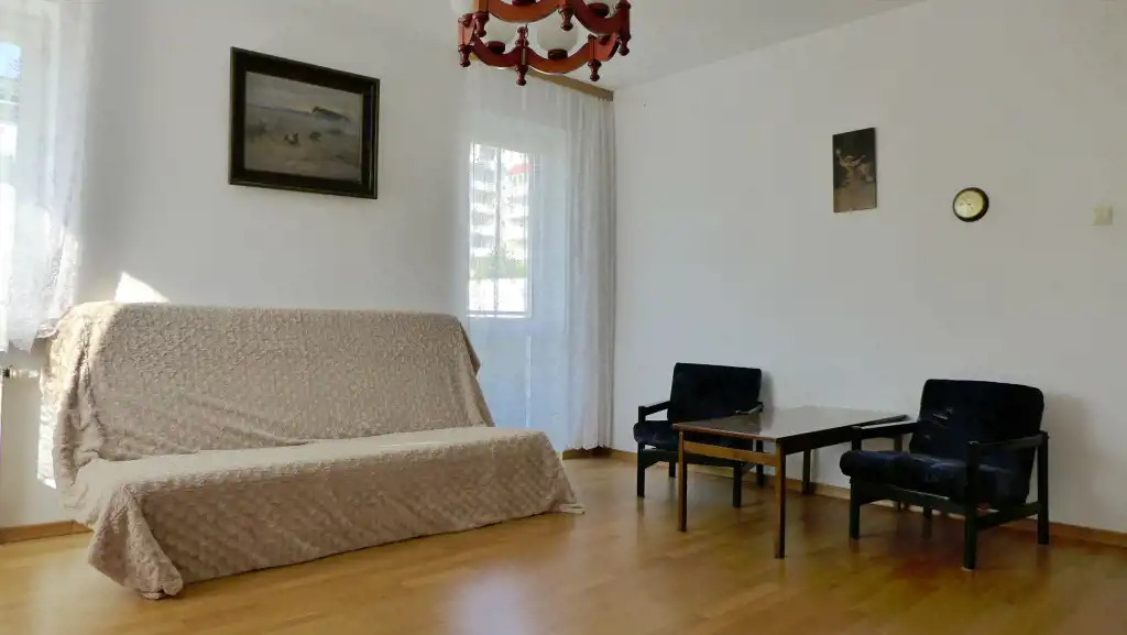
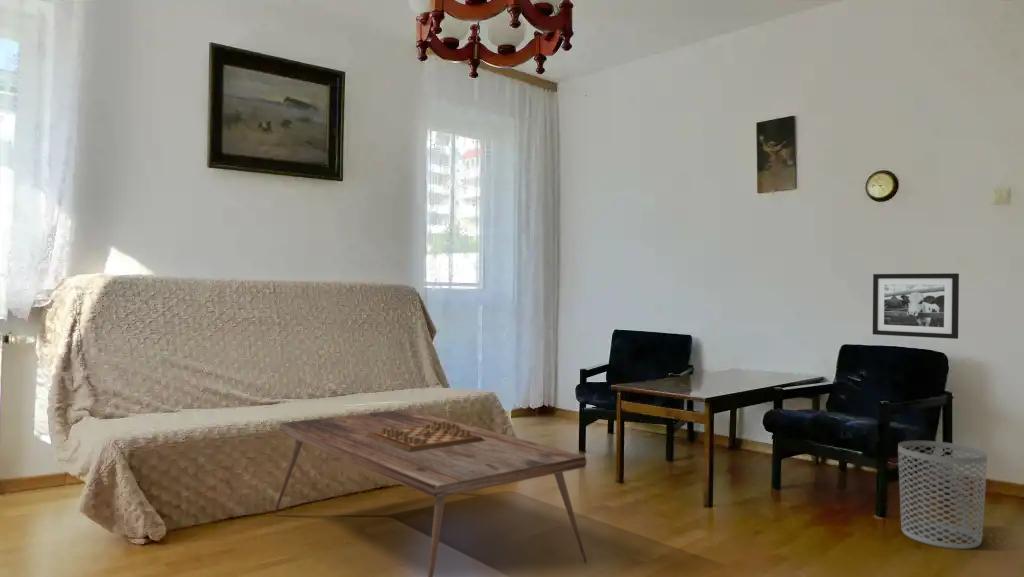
+ coffee table [273,408,588,577]
+ waste bin [897,440,988,550]
+ picture frame [872,272,960,340]
